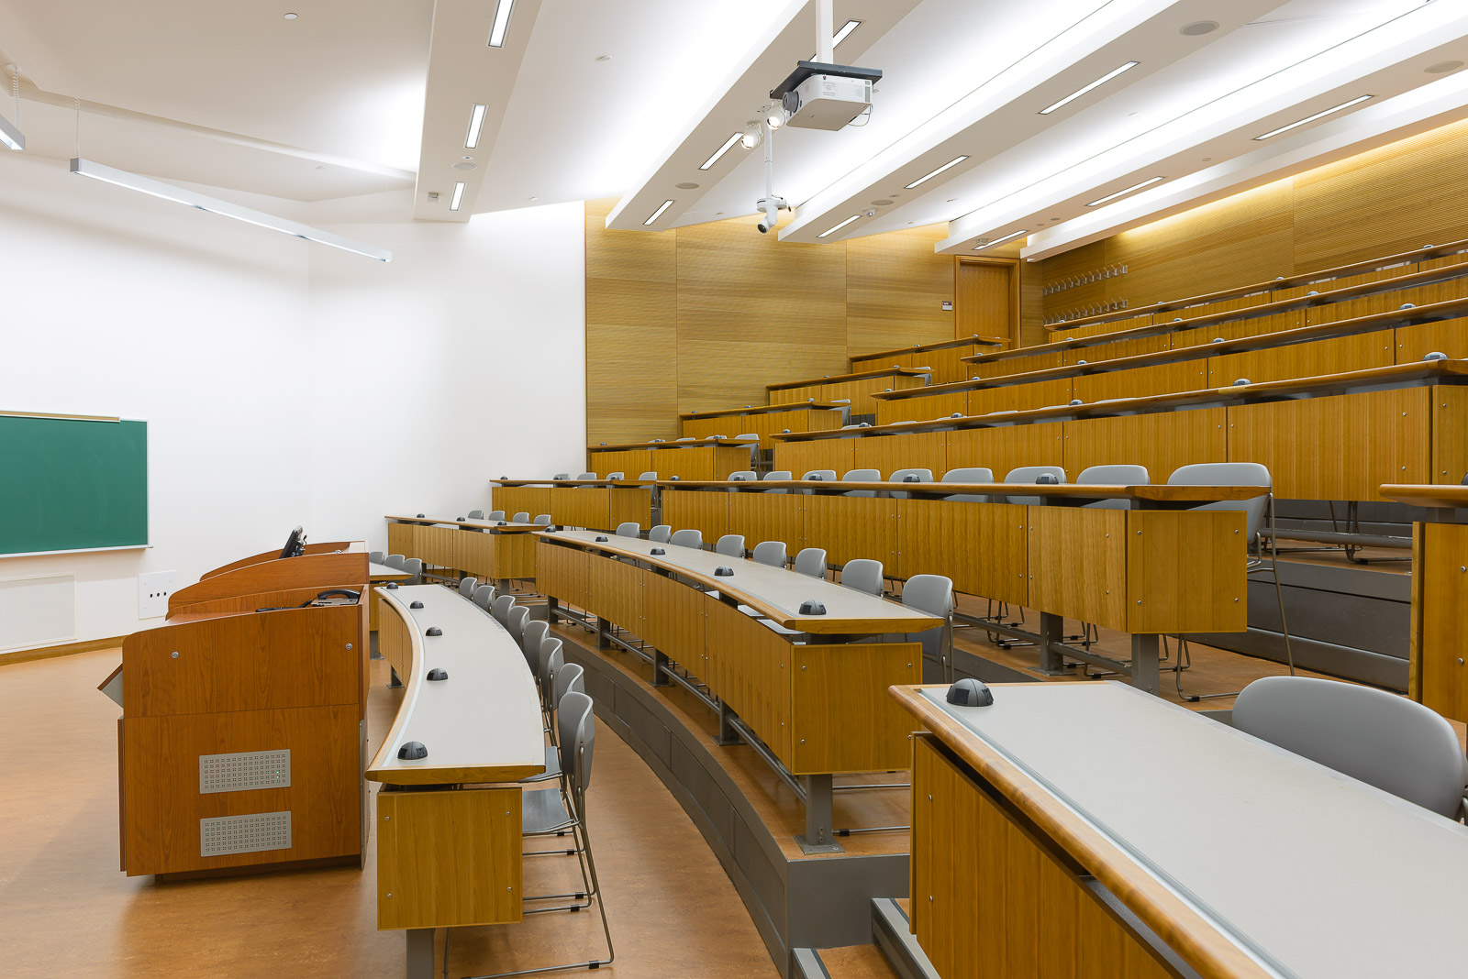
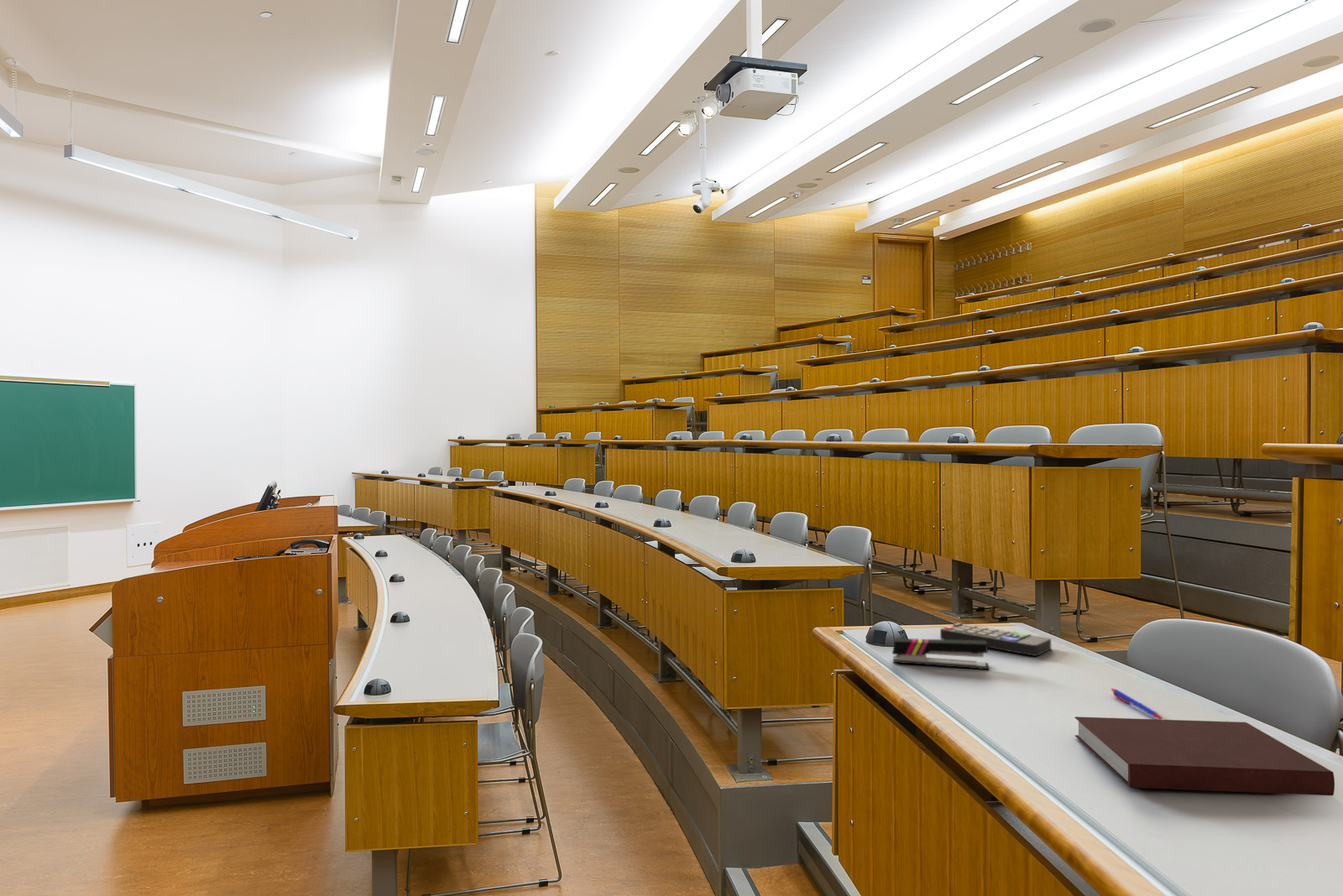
+ notebook [1074,716,1335,796]
+ stapler [891,638,990,670]
+ remote control [939,622,1052,657]
+ pen [1110,687,1165,720]
